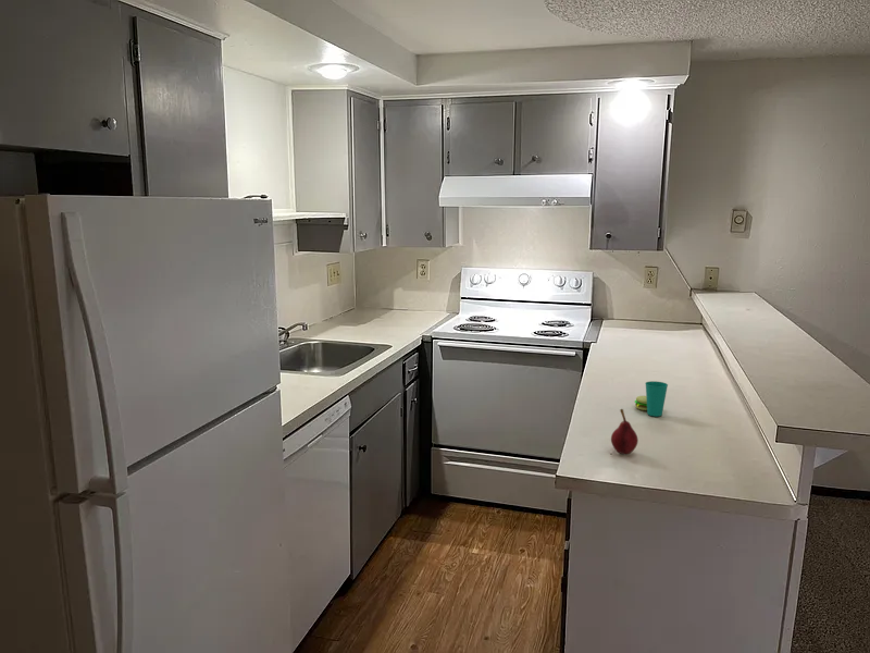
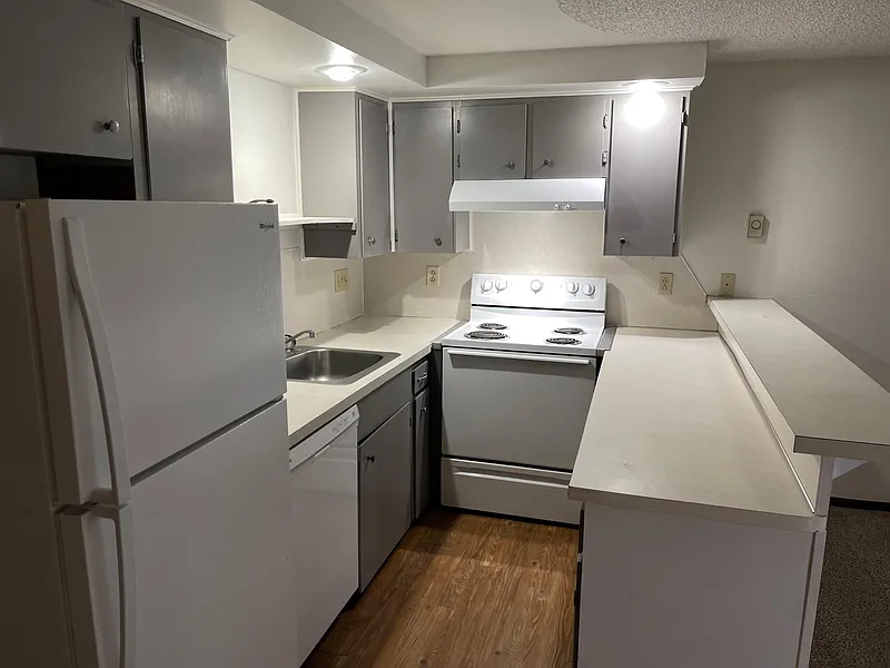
- cup [634,380,669,417]
- fruit [610,408,639,455]
